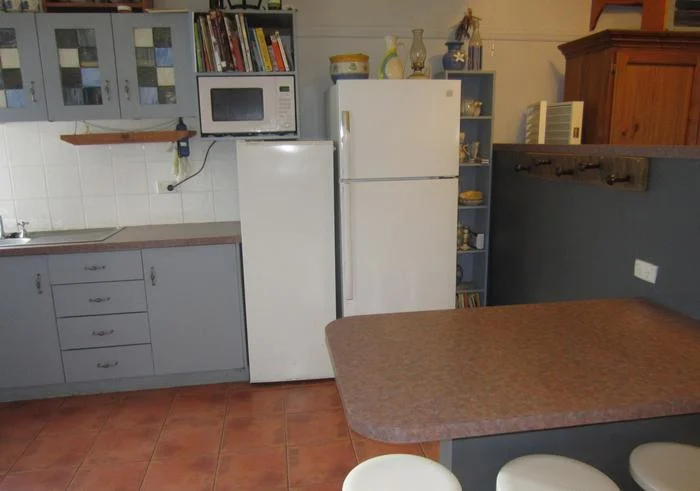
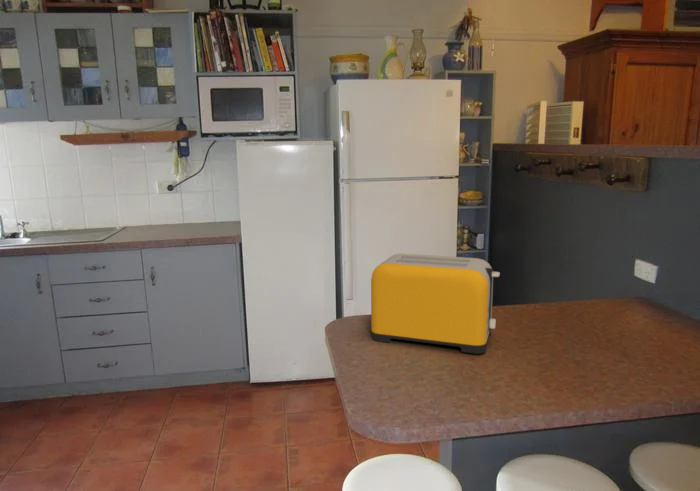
+ toaster [370,253,501,355]
